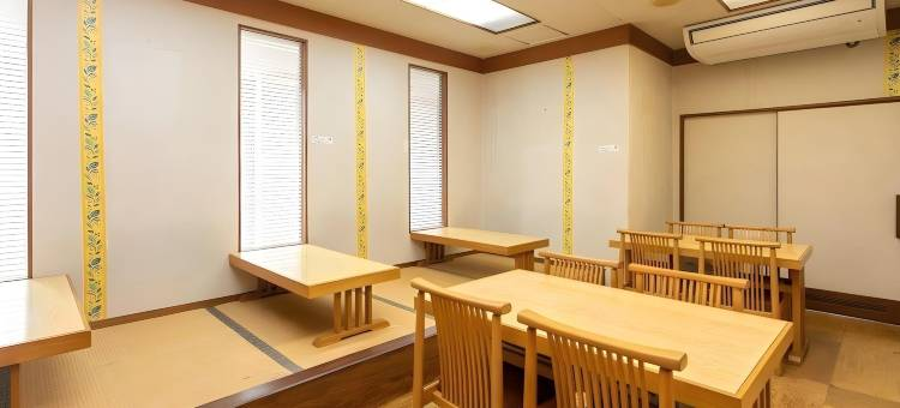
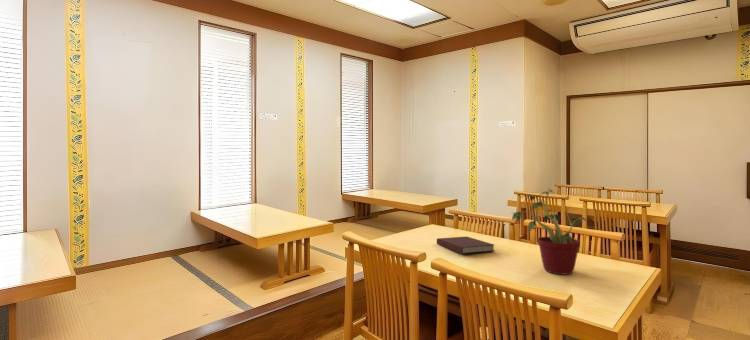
+ notebook [436,236,496,255]
+ potted plant [510,187,589,275]
